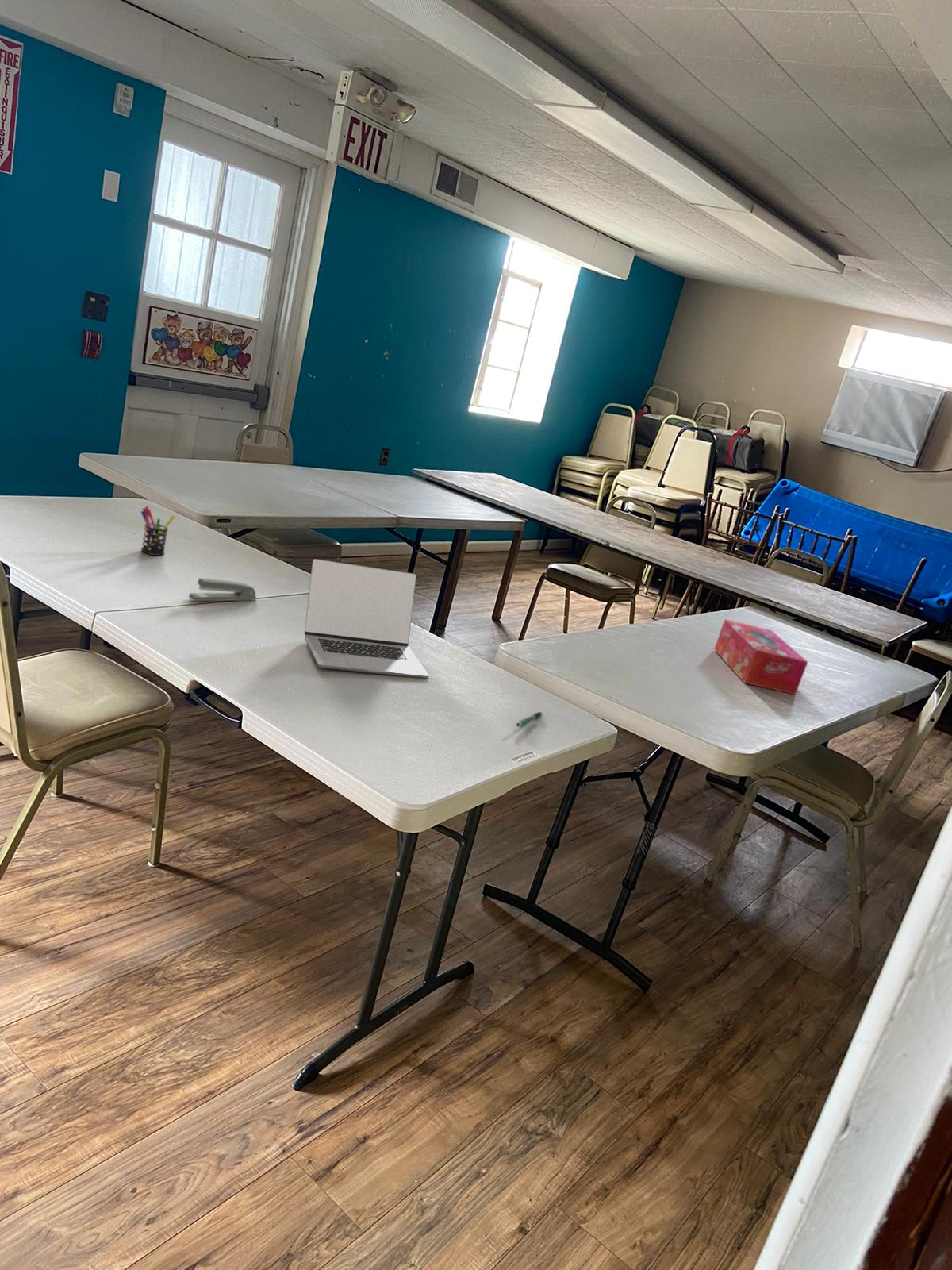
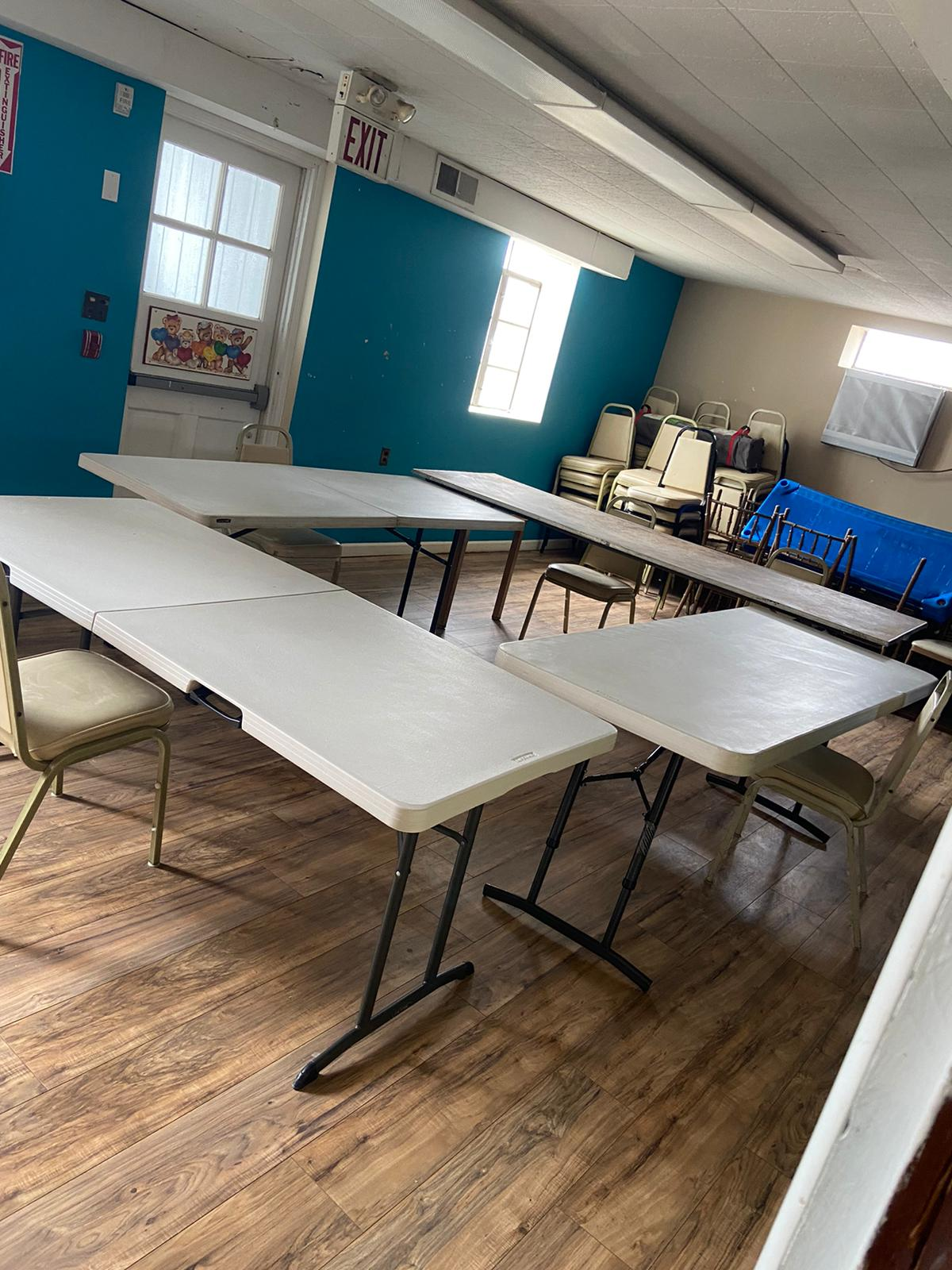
- tissue box [713,618,808,695]
- laptop [303,558,430,679]
- pen holder [140,506,176,556]
- pen [516,711,543,729]
- stapler [188,578,257,602]
